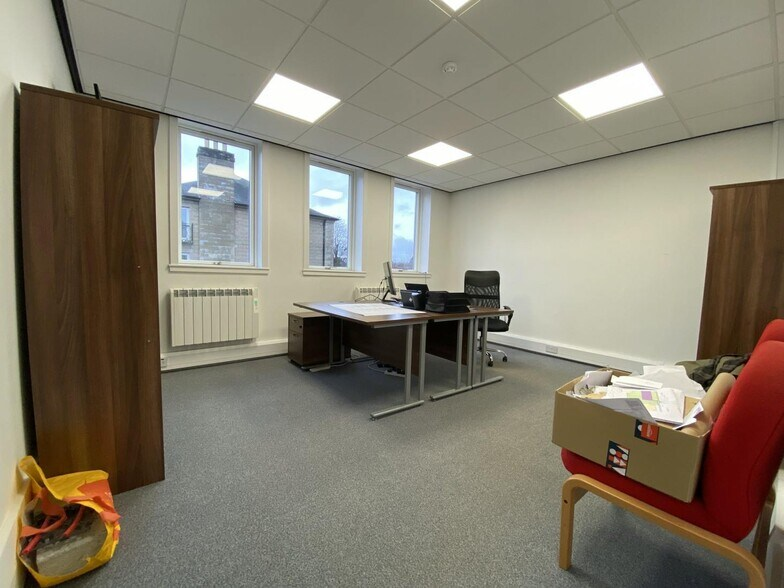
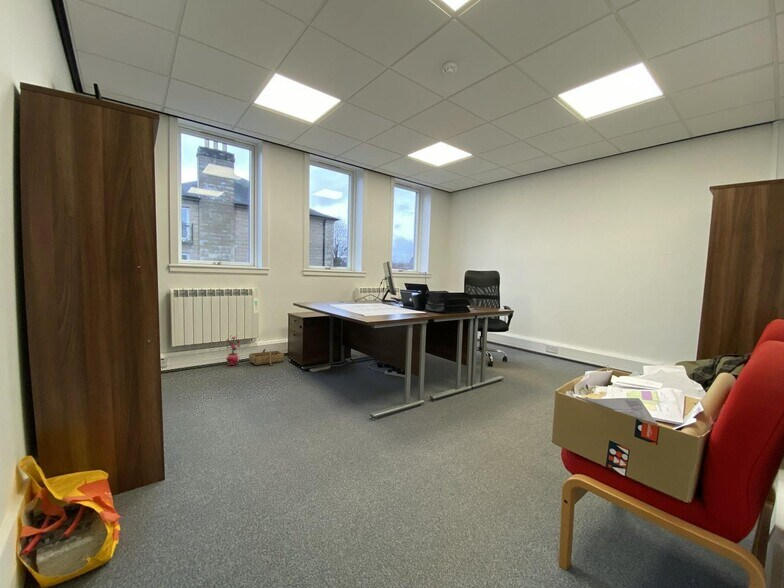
+ potted plant [223,336,241,367]
+ wooden boat [248,348,285,366]
